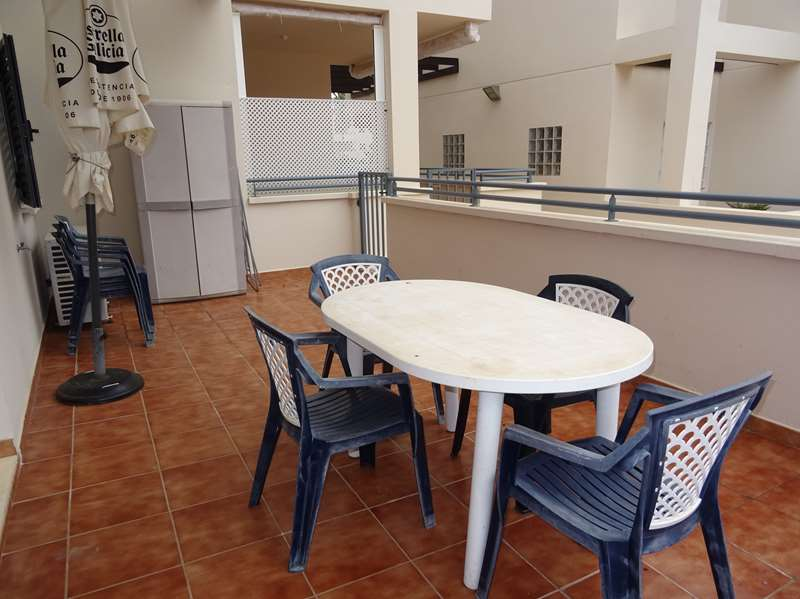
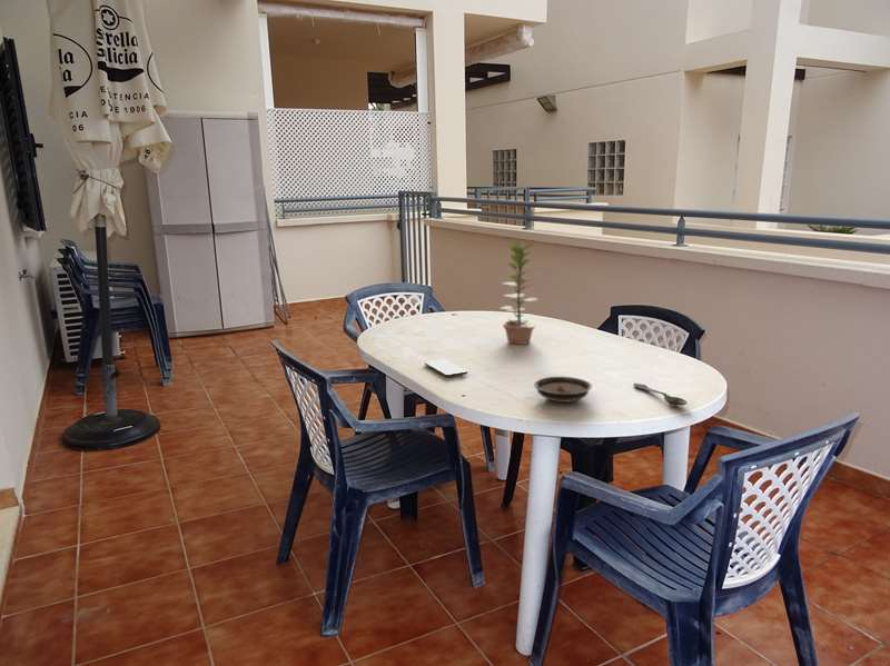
+ spoon [633,382,689,406]
+ saucer [533,376,593,404]
+ smartphone [424,358,468,378]
+ plant [498,240,540,346]
